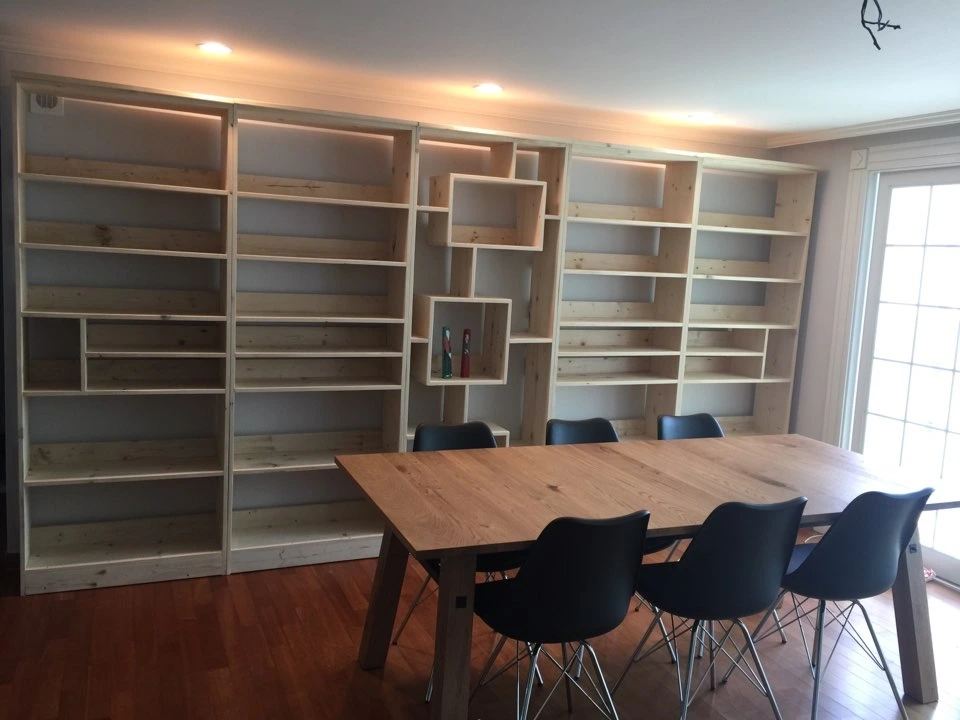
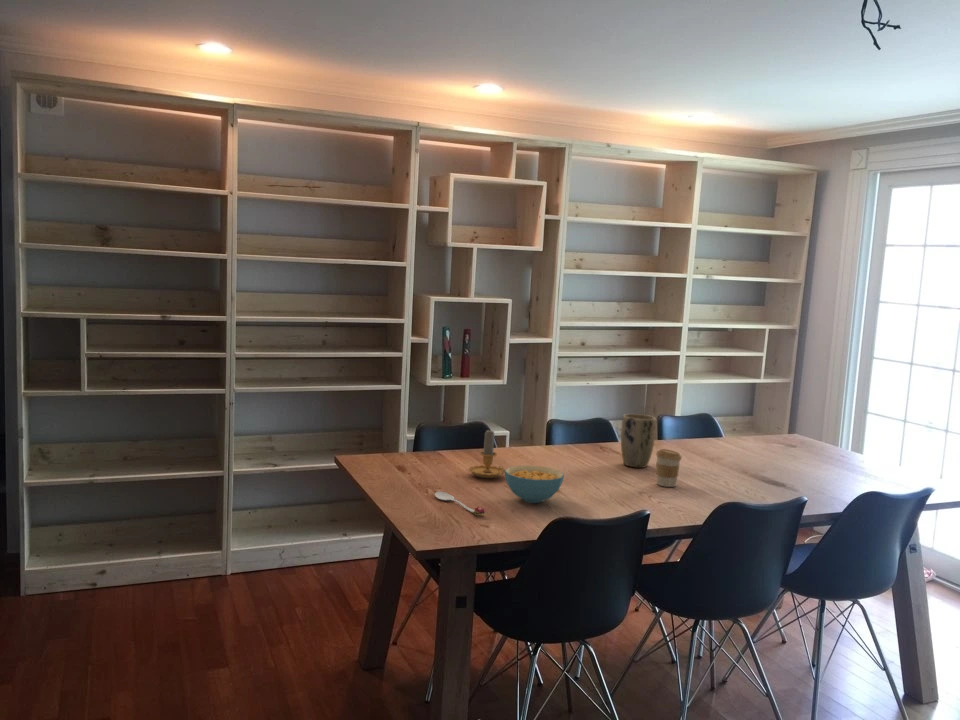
+ spoon [434,491,486,516]
+ candle [468,429,506,479]
+ plant pot [620,413,657,469]
+ coffee cup [655,448,683,488]
+ cereal bowl [504,465,565,504]
